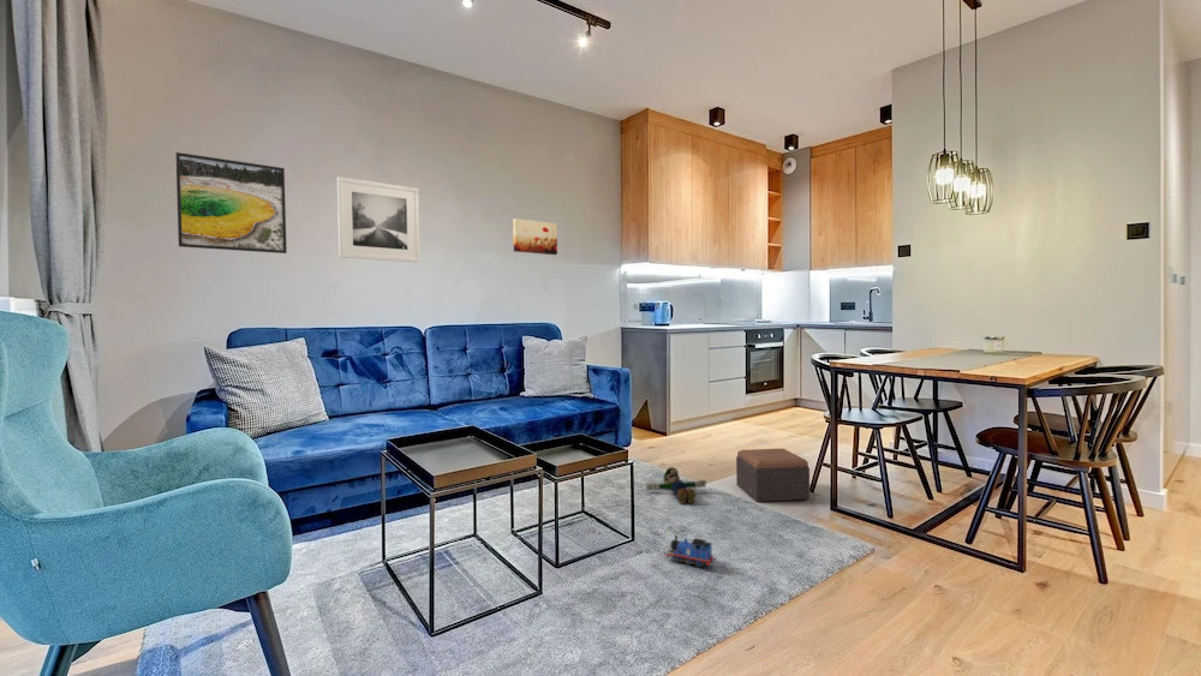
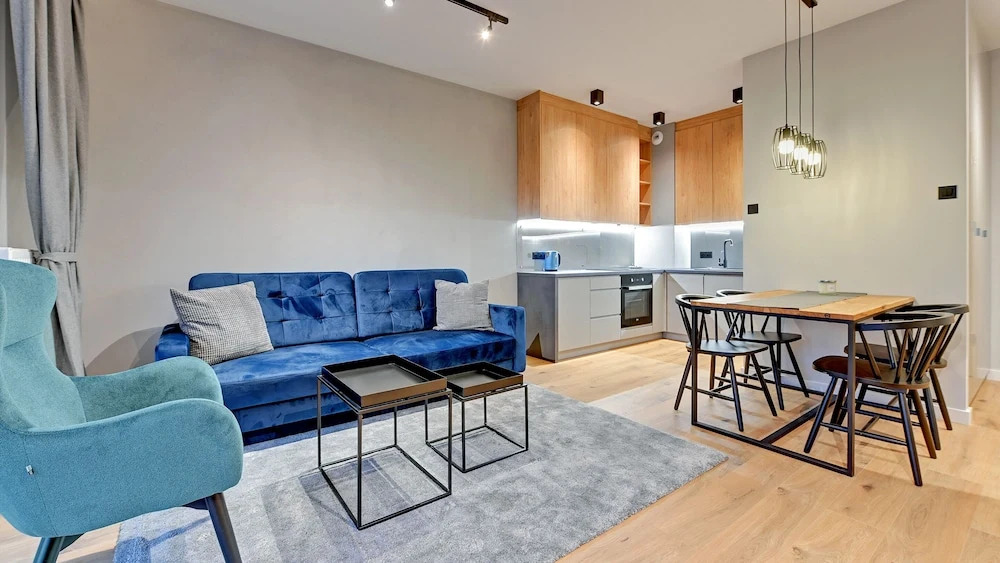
- wall art [512,217,558,256]
- train [663,534,717,568]
- footstool [735,447,811,503]
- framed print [174,151,288,255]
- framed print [336,175,422,263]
- plush toy [645,466,707,505]
